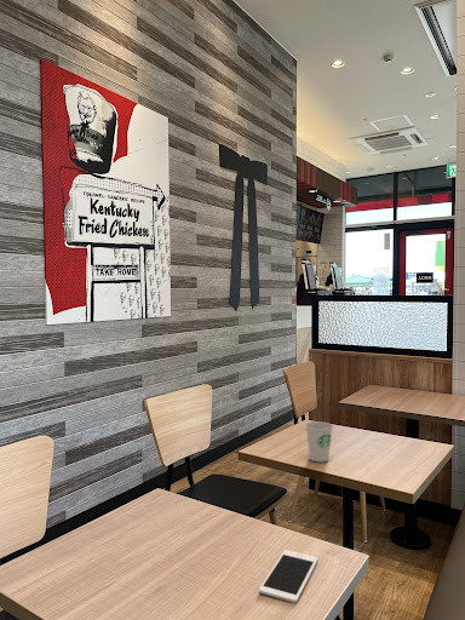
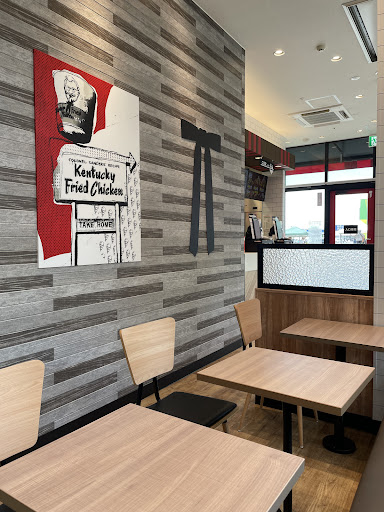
- paper cup [304,420,334,463]
- cell phone [258,549,320,603]
